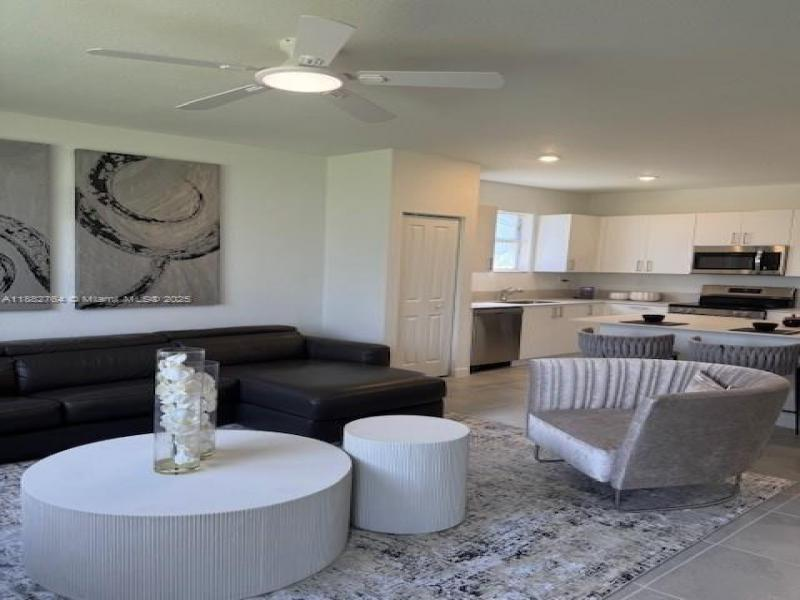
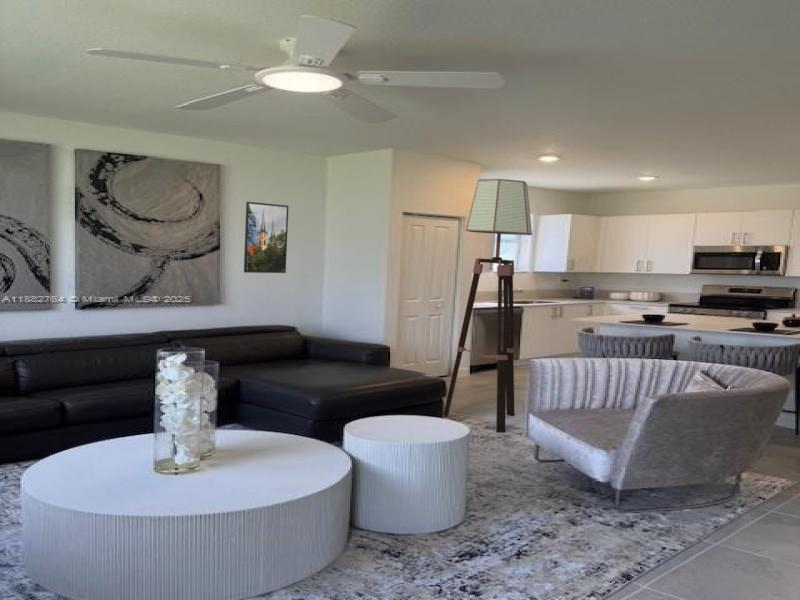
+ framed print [243,201,289,274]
+ floor lamp [442,178,533,433]
